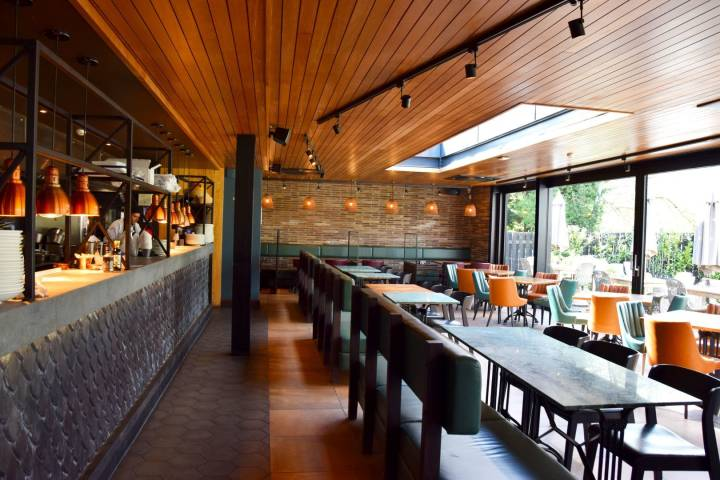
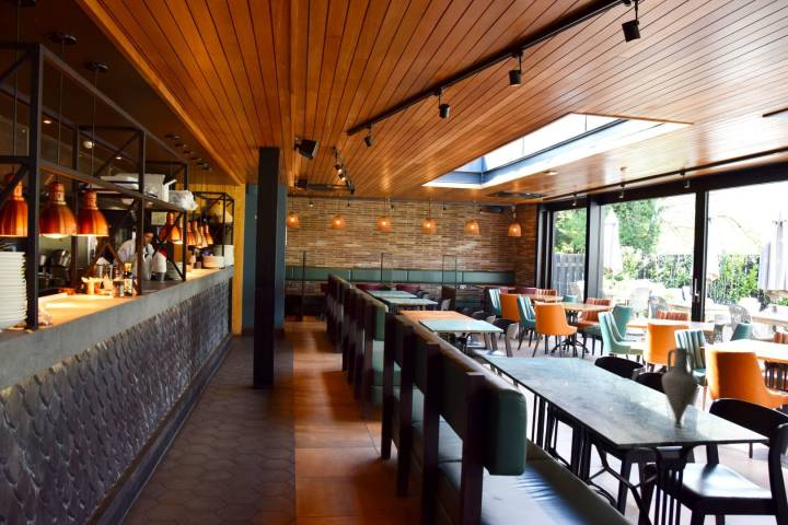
+ vase [661,346,699,428]
